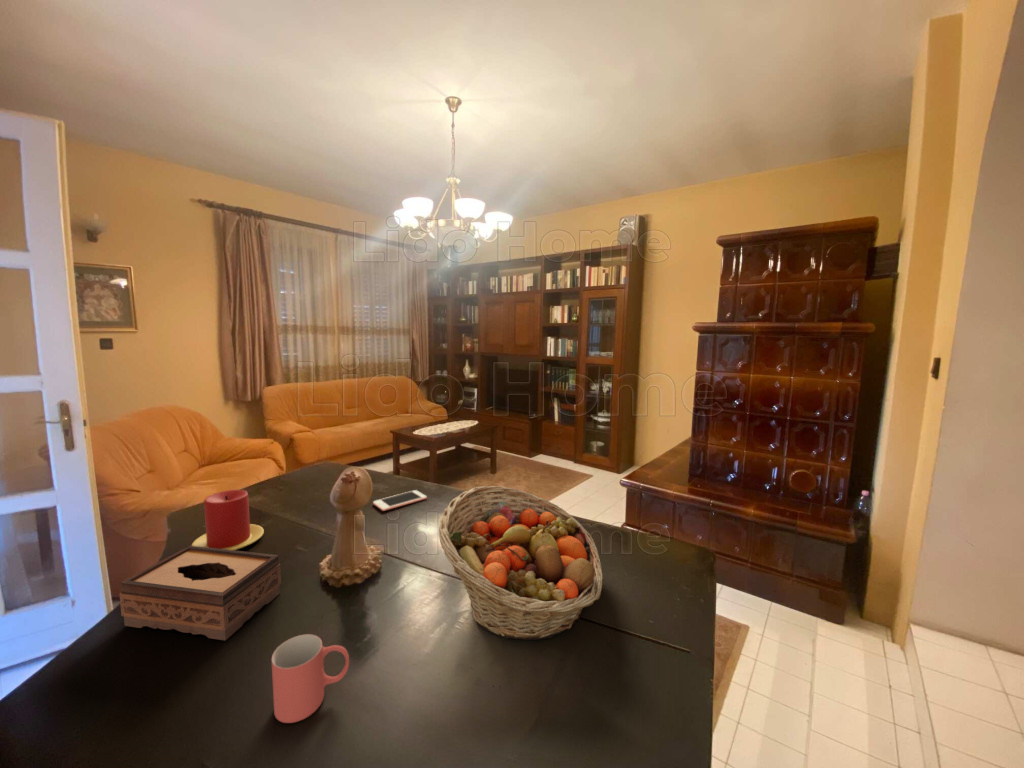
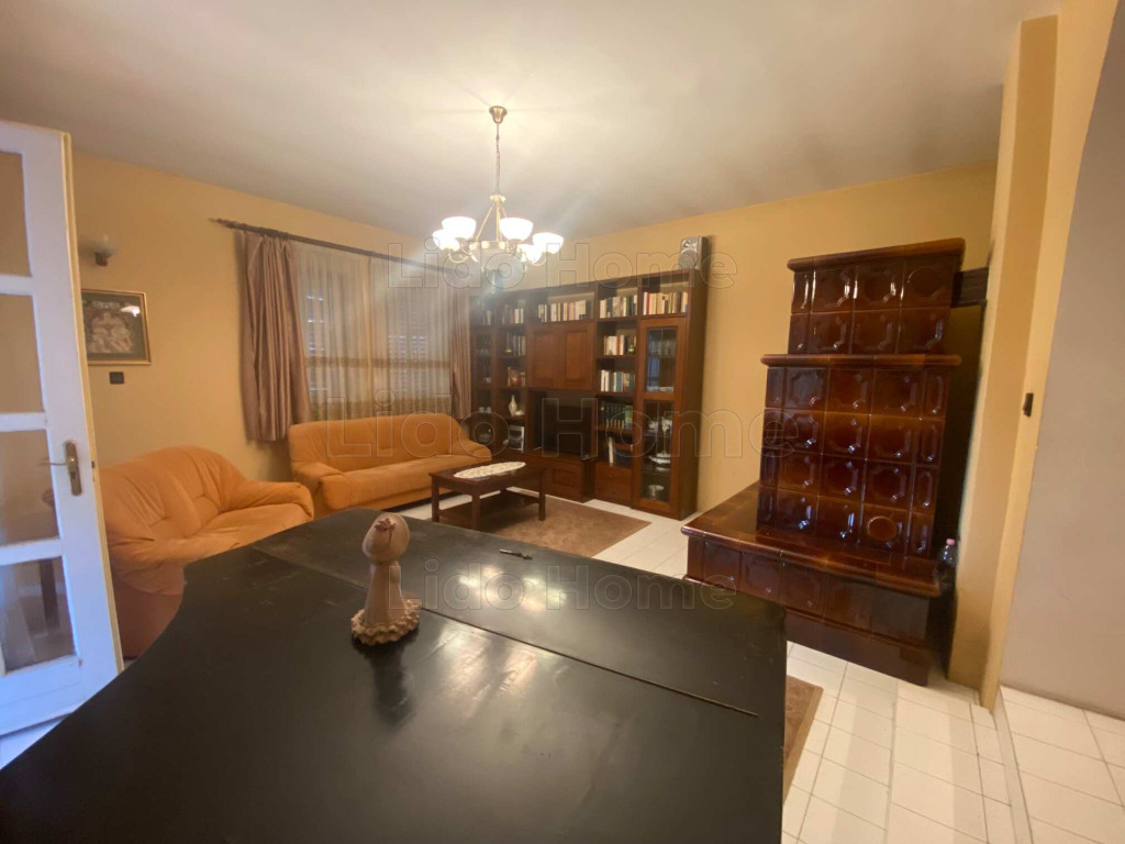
- cell phone [372,489,428,512]
- candle [191,489,265,551]
- mug [270,633,350,724]
- tissue box [118,545,282,641]
- fruit basket [438,485,604,641]
